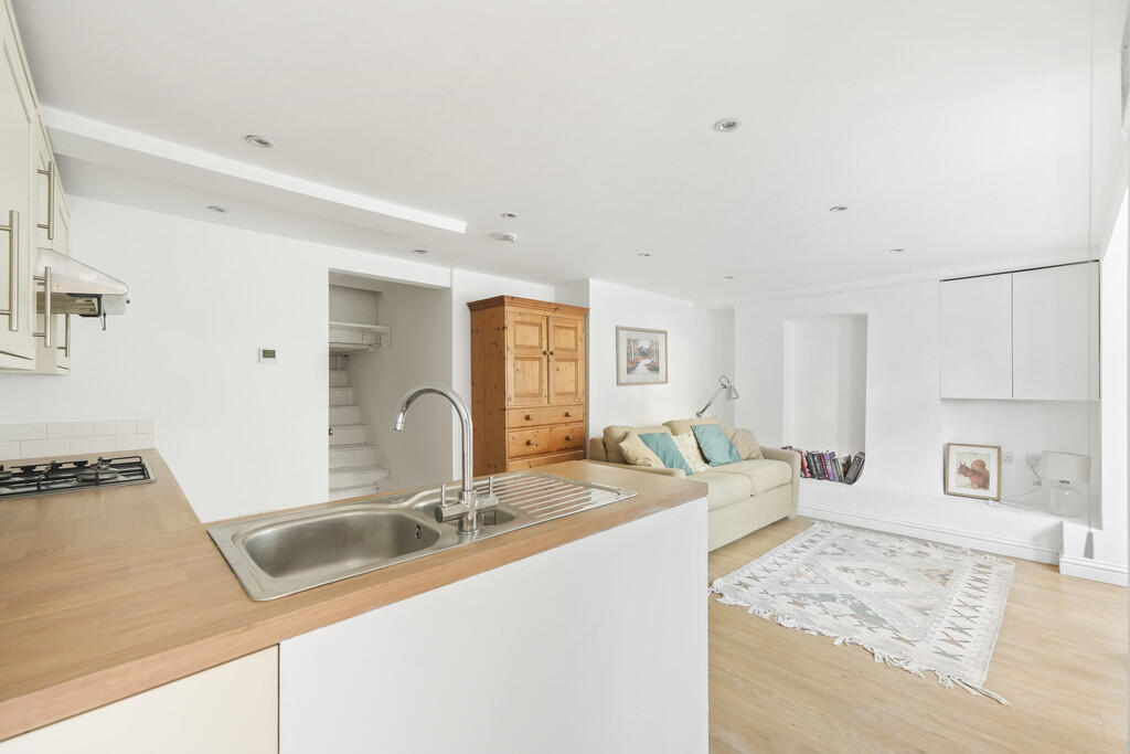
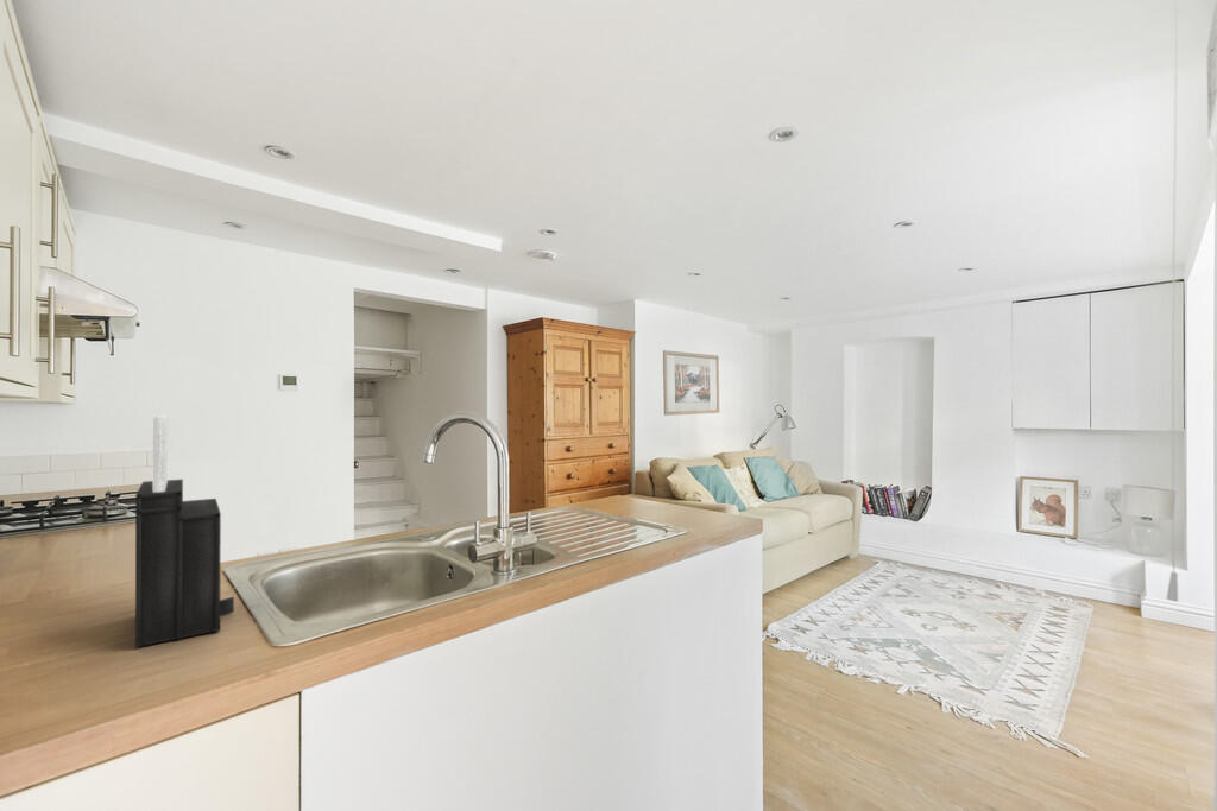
+ knife block [134,414,235,650]
